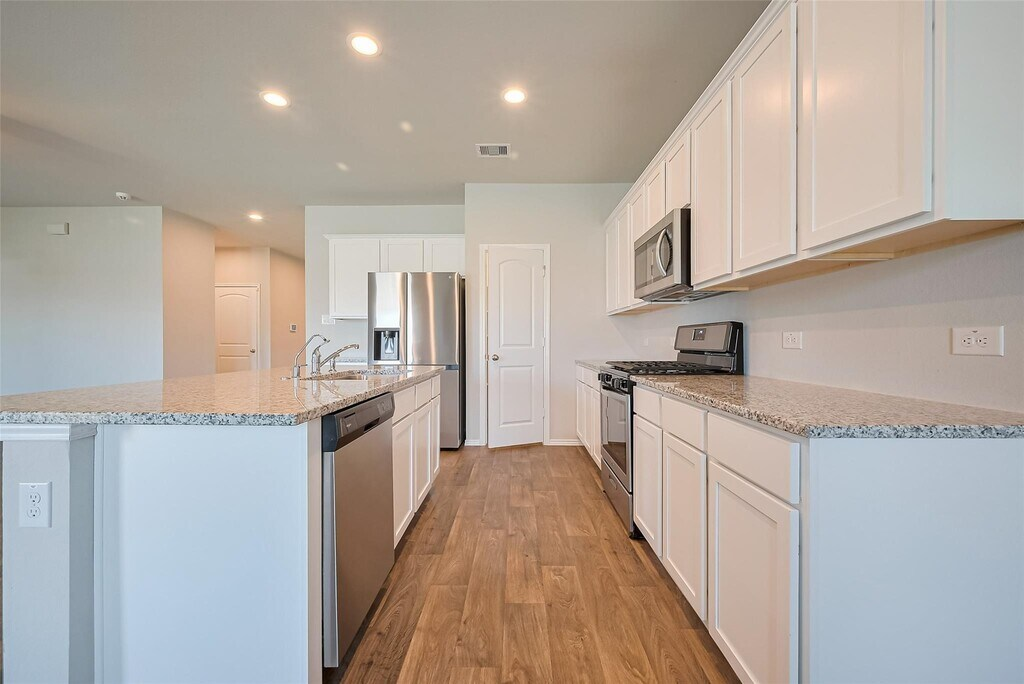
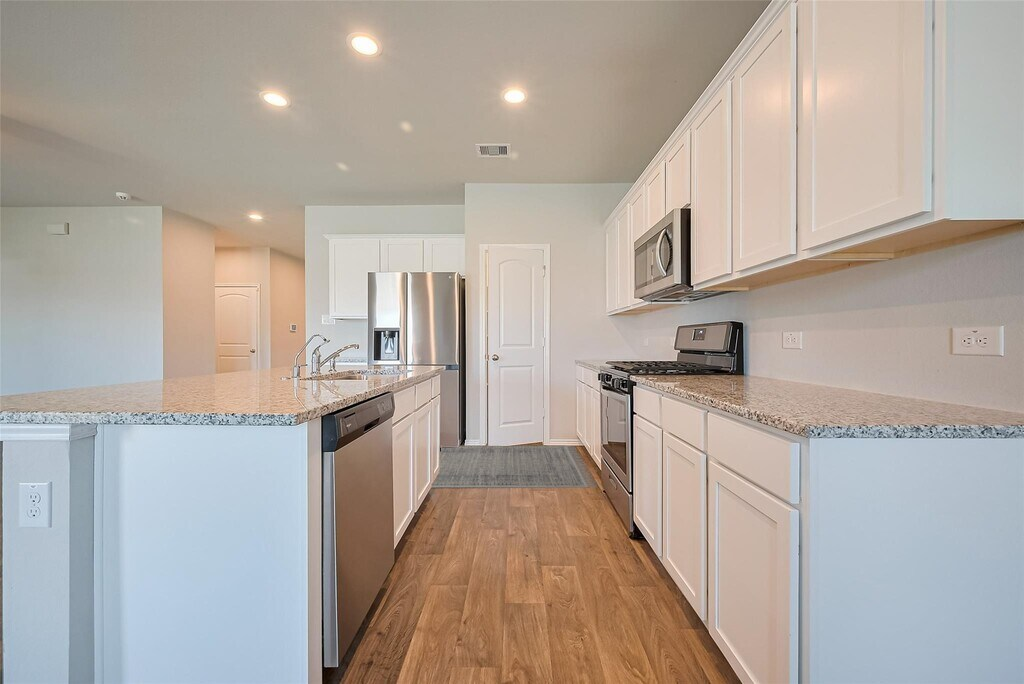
+ rug [431,445,598,489]
